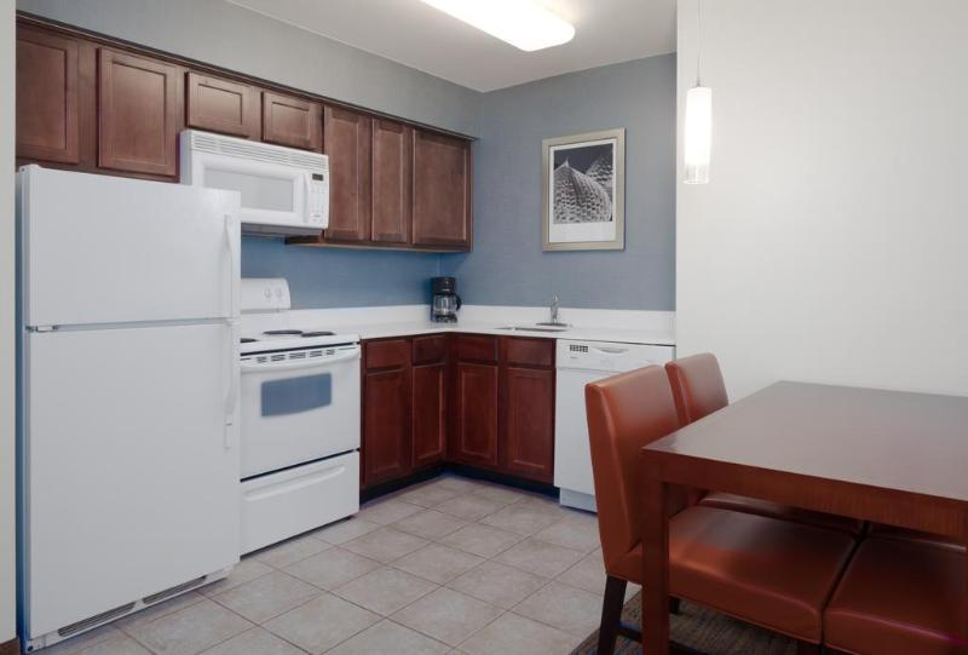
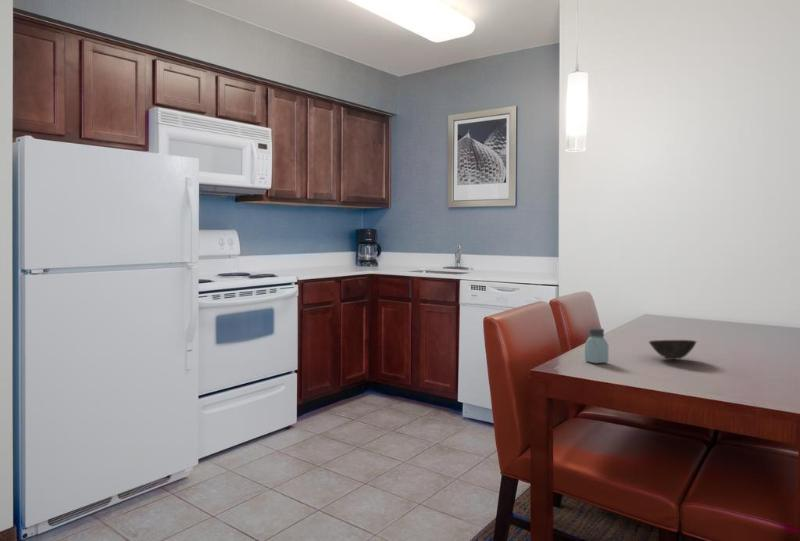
+ bowl [648,339,698,361]
+ saltshaker [584,327,609,364]
